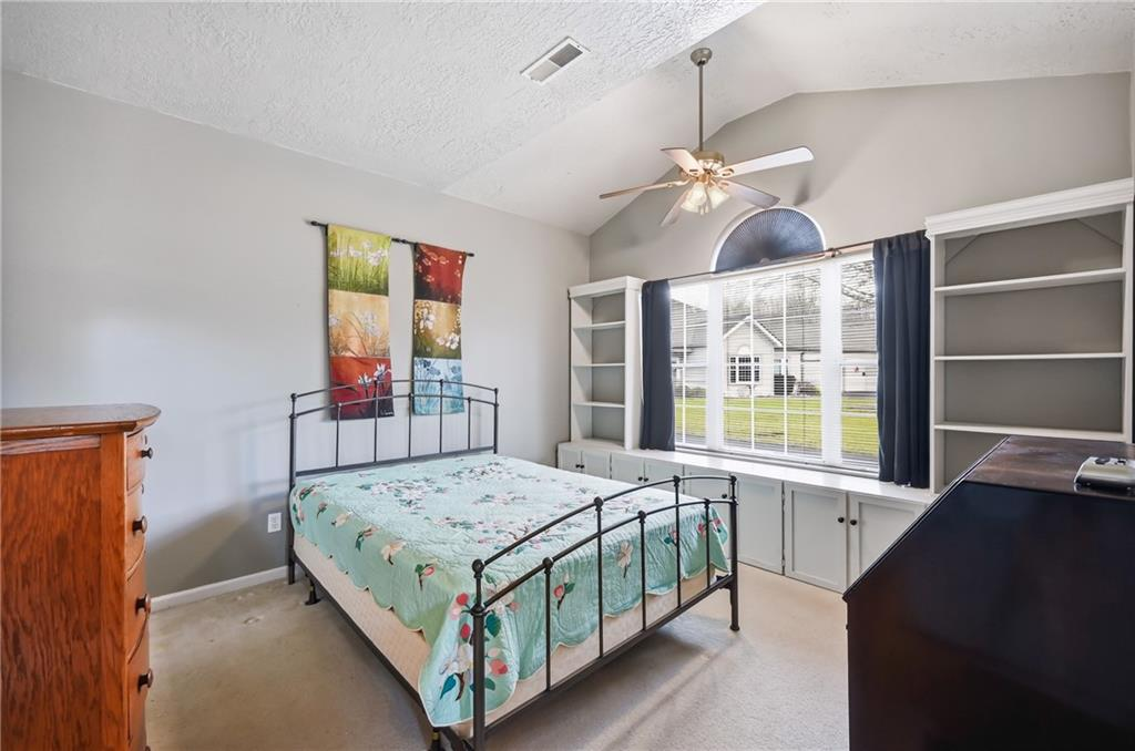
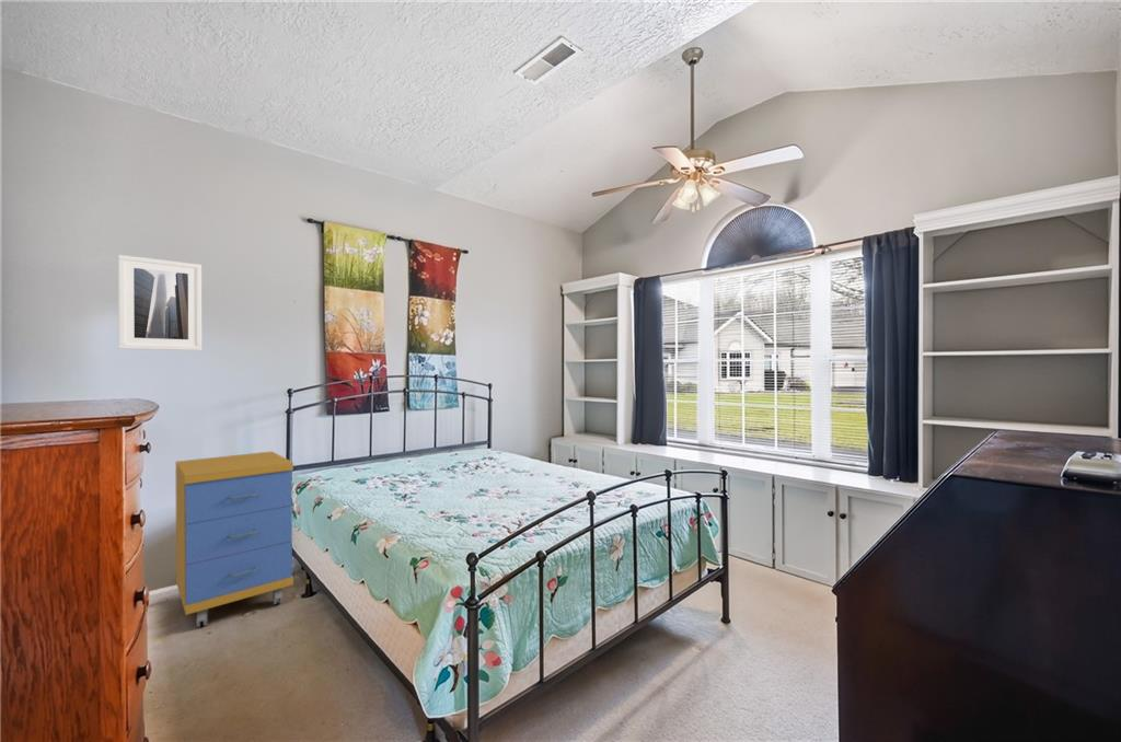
+ storage cabinet [174,450,294,628]
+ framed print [117,254,203,351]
